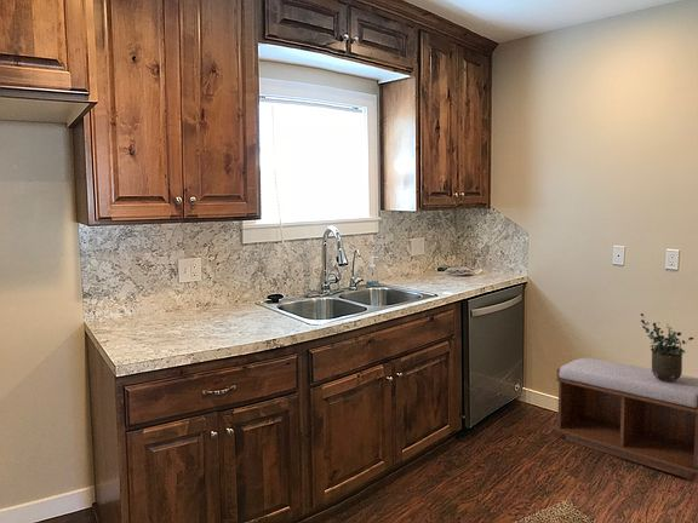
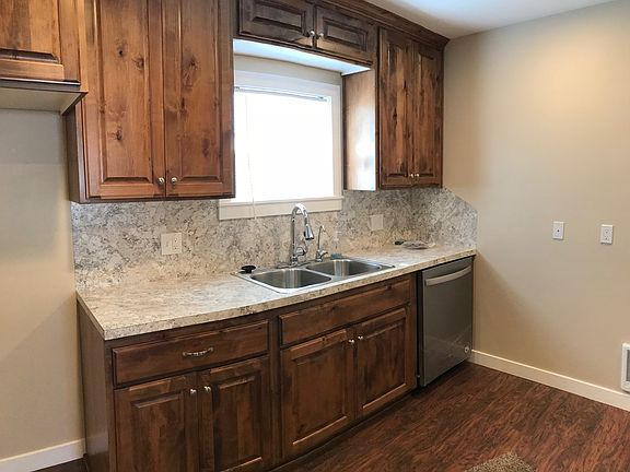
- bench [554,357,698,479]
- potted plant [640,312,694,381]
